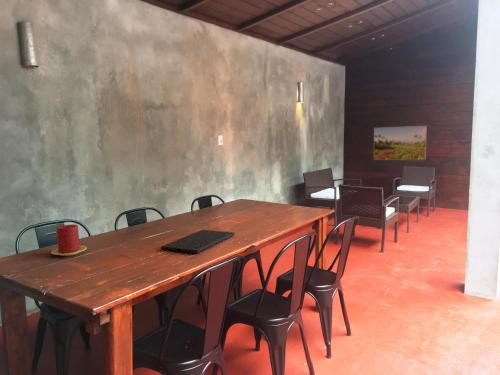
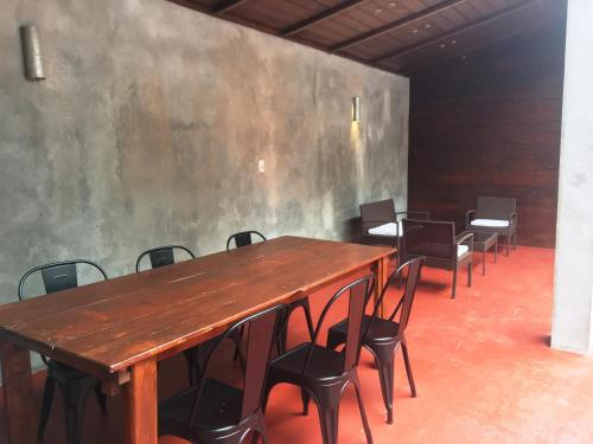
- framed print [373,125,428,161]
- candle [50,224,88,257]
- cutting board [160,229,236,254]
